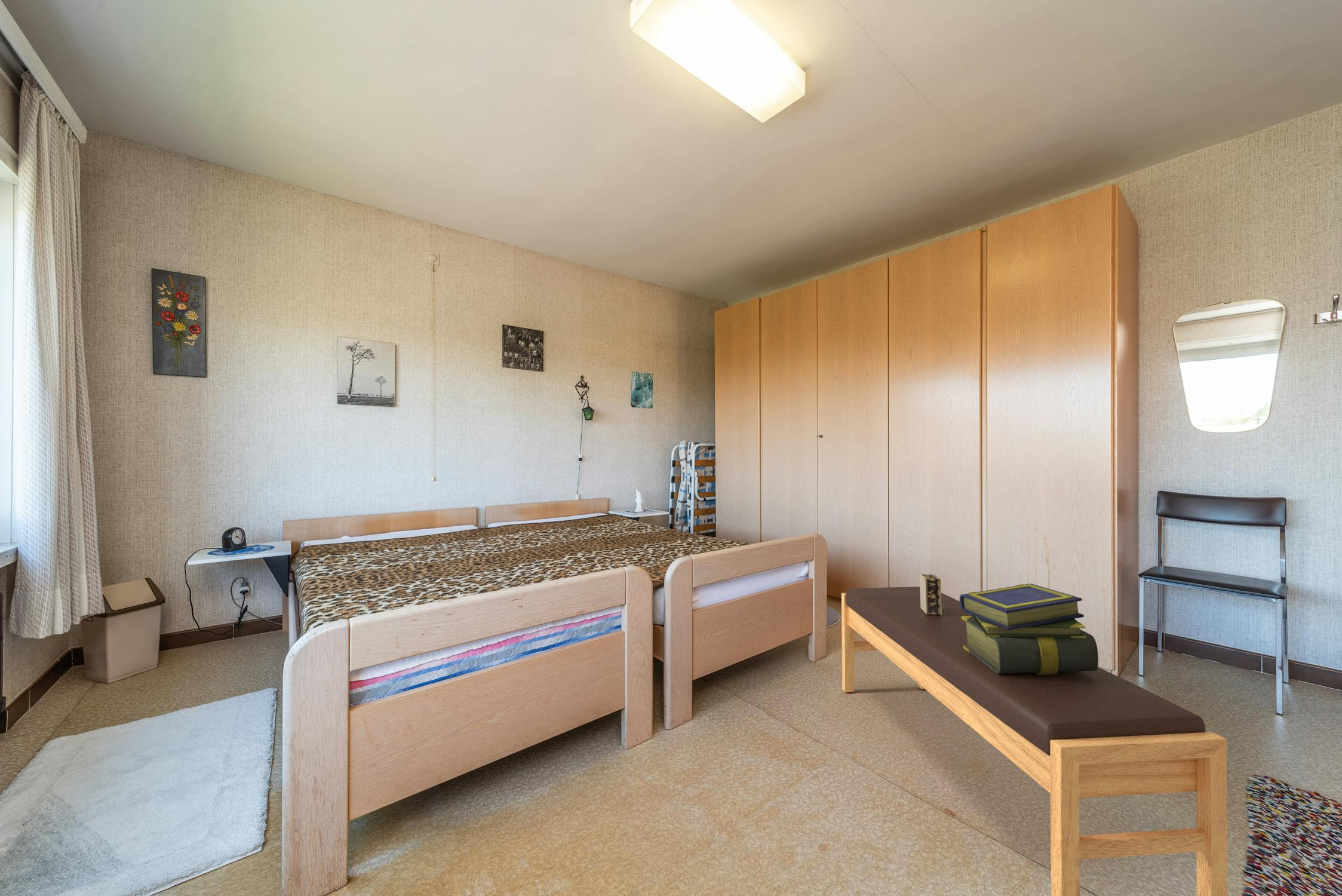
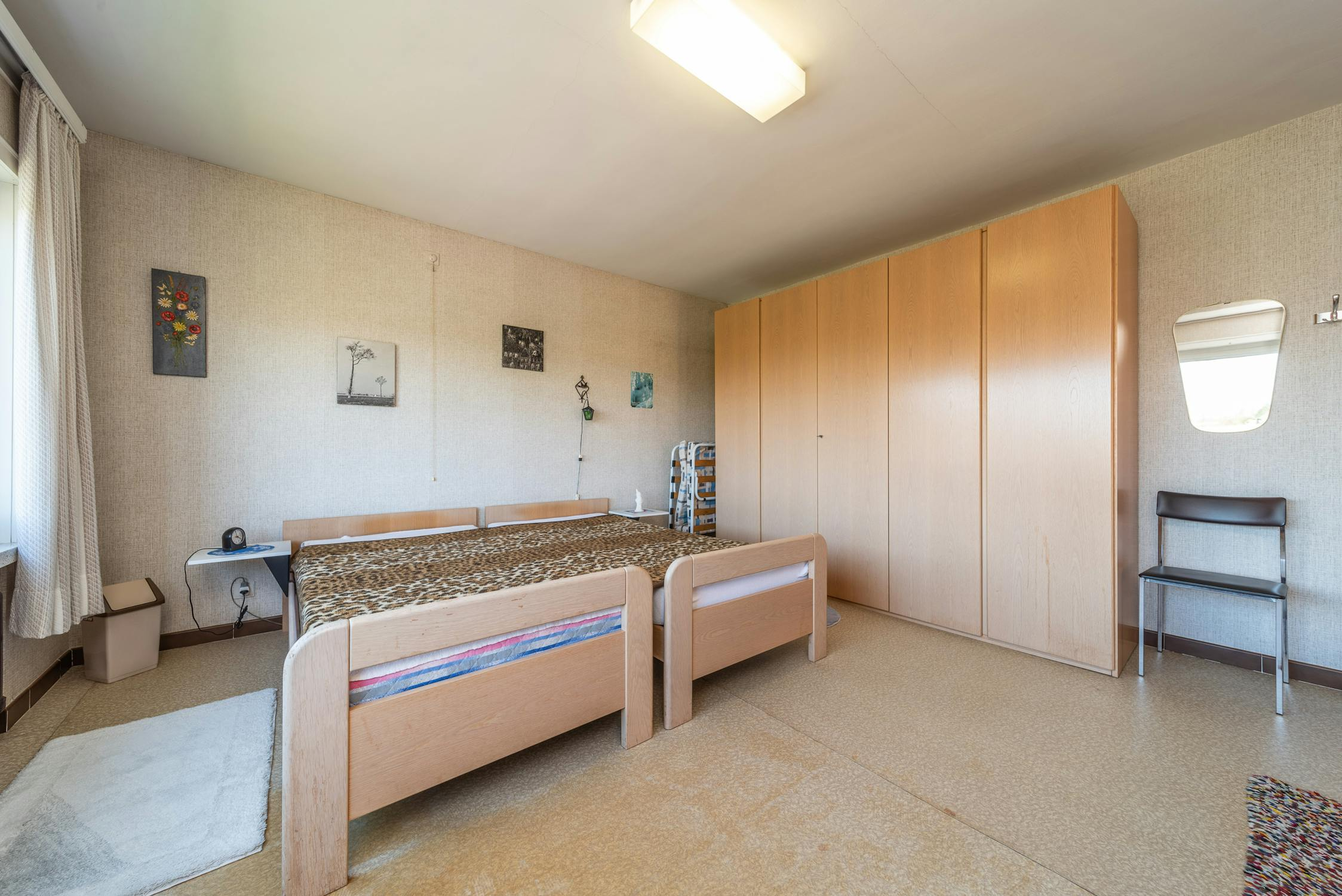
- bench [841,586,1228,896]
- decorative box [919,573,942,615]
- stack of books [959,583,1099,675]
